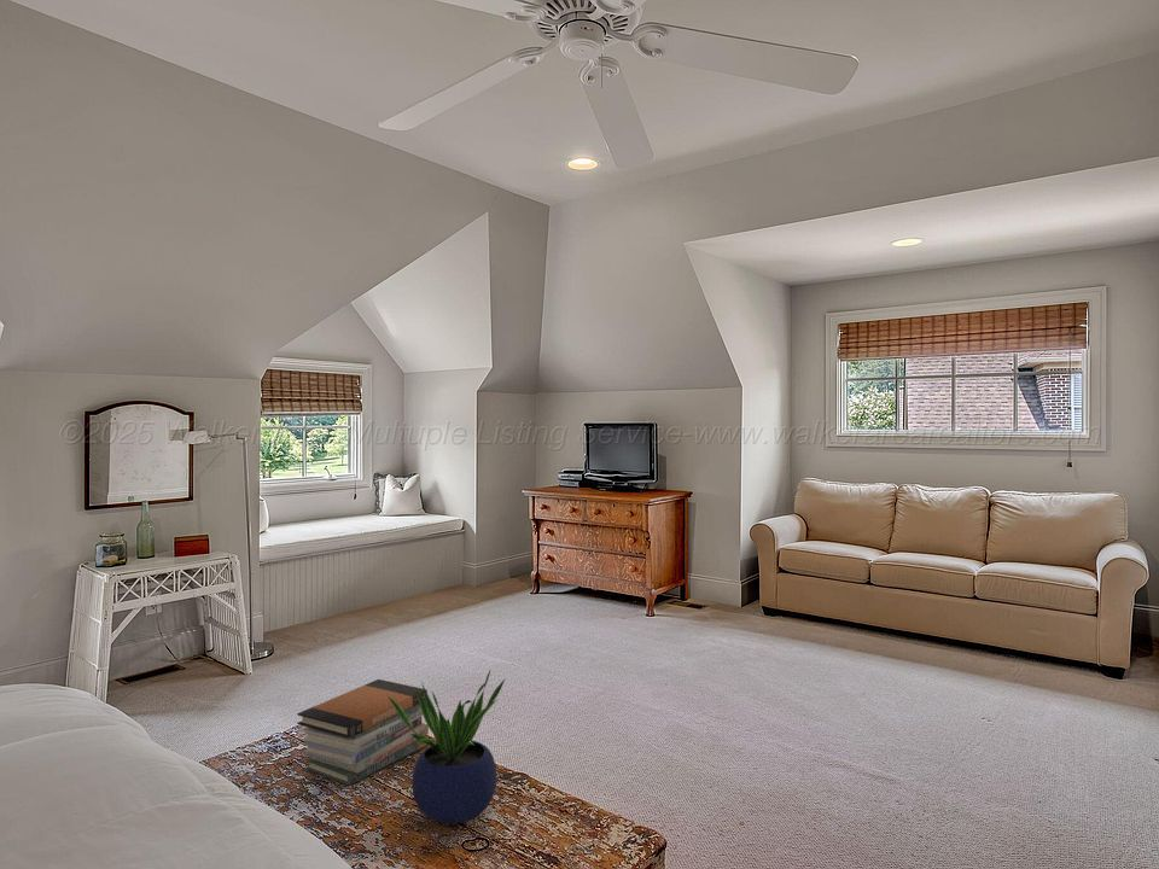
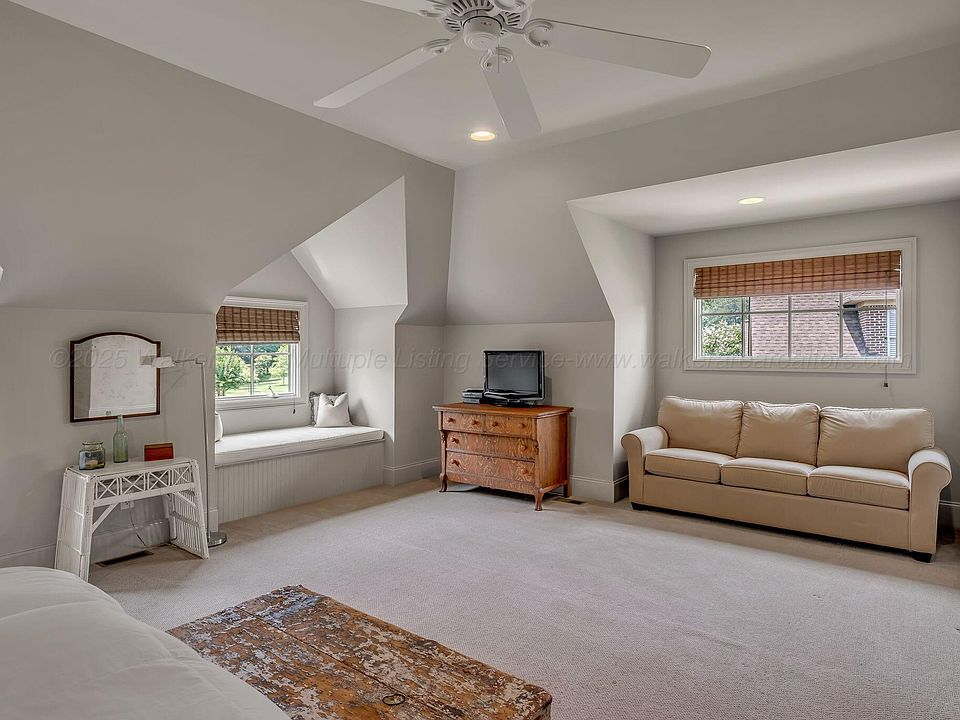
- book stack [296,678,430,787]
- potted plant [388,670,506,824]
